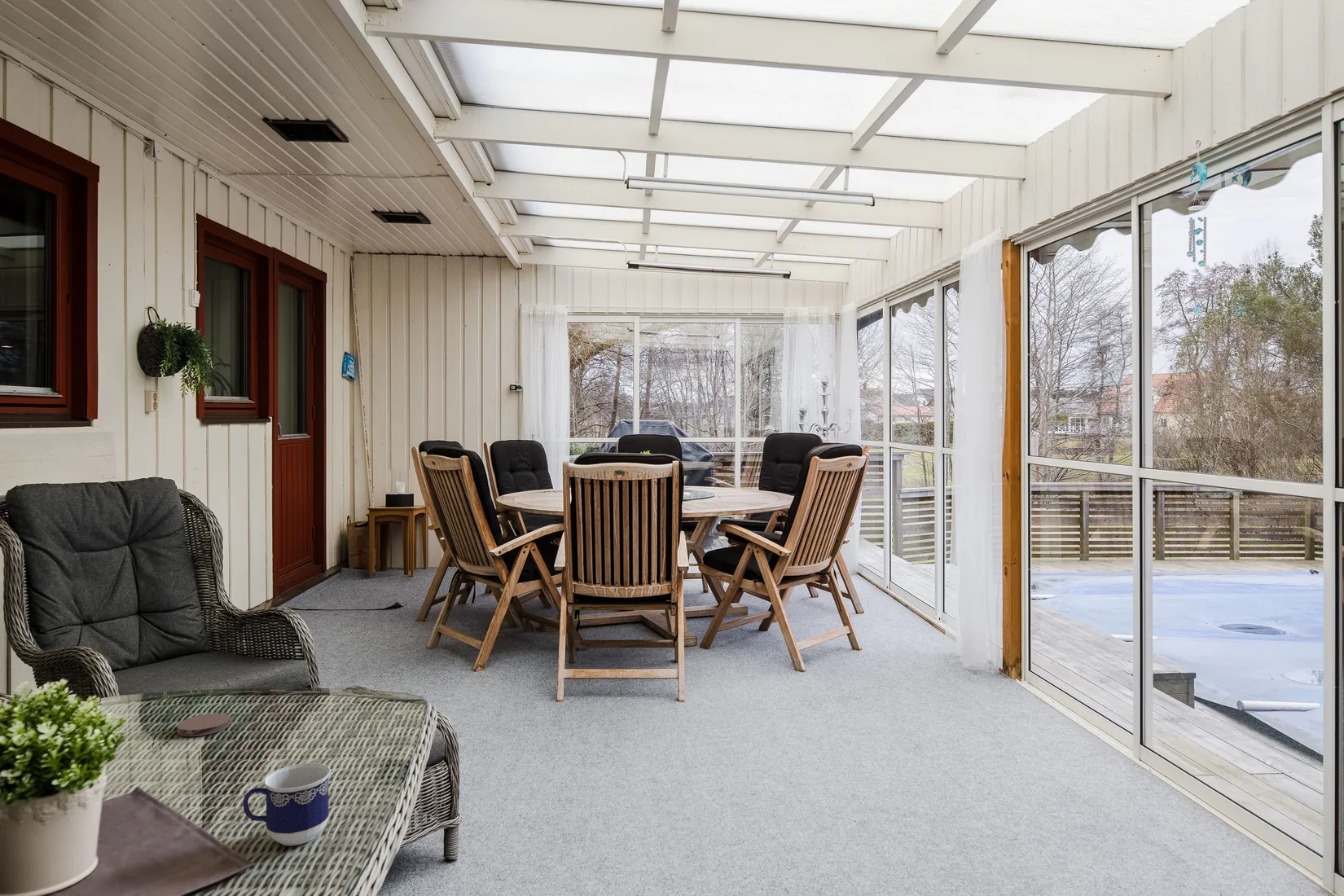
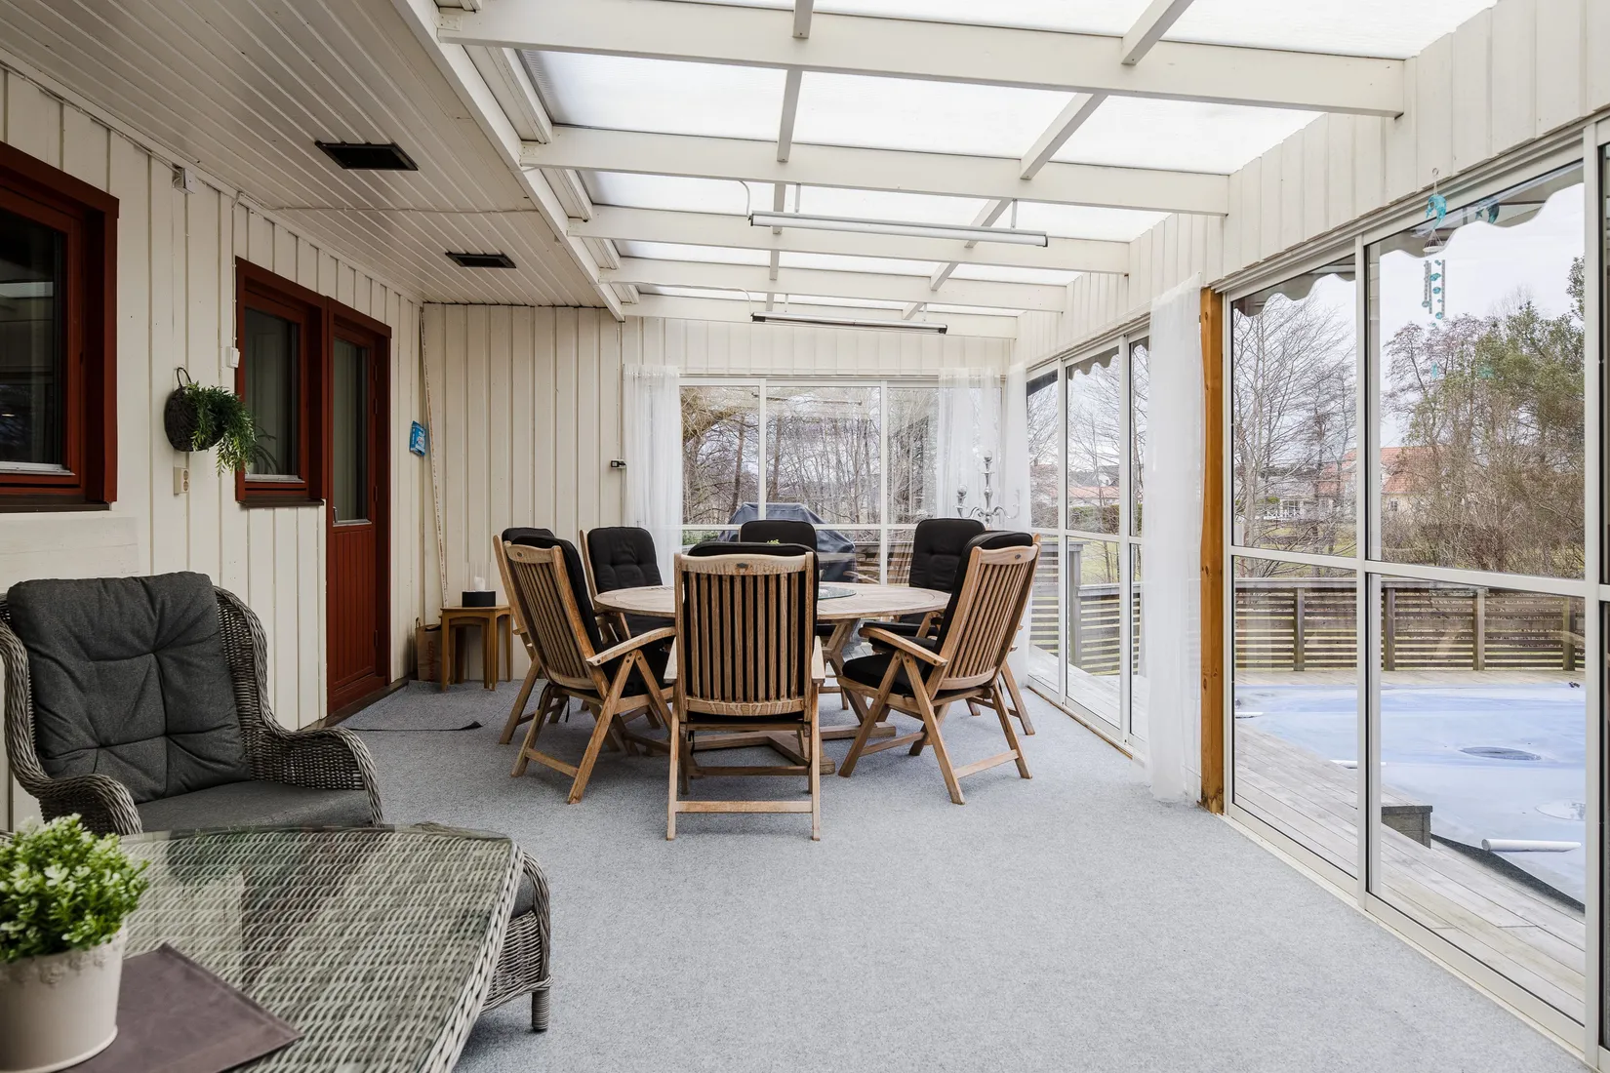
- cup [242,762,332,846]
- coaster [177,713,231,737]
